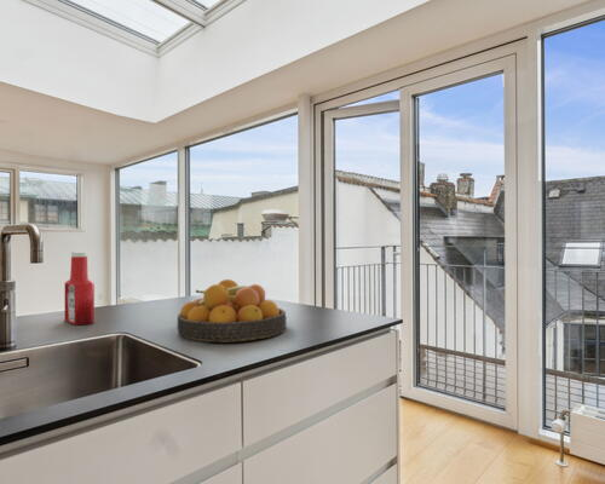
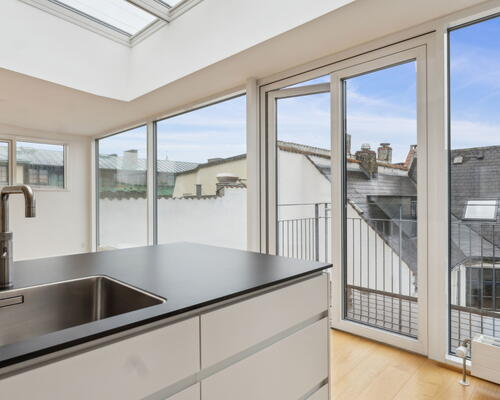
- soap bottle [63,250,96,325]
- fruit bowl [177,278,288,344]
